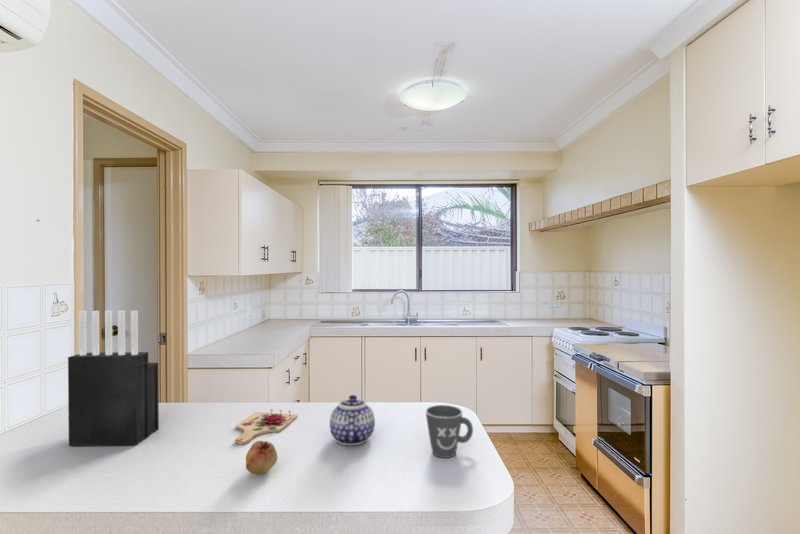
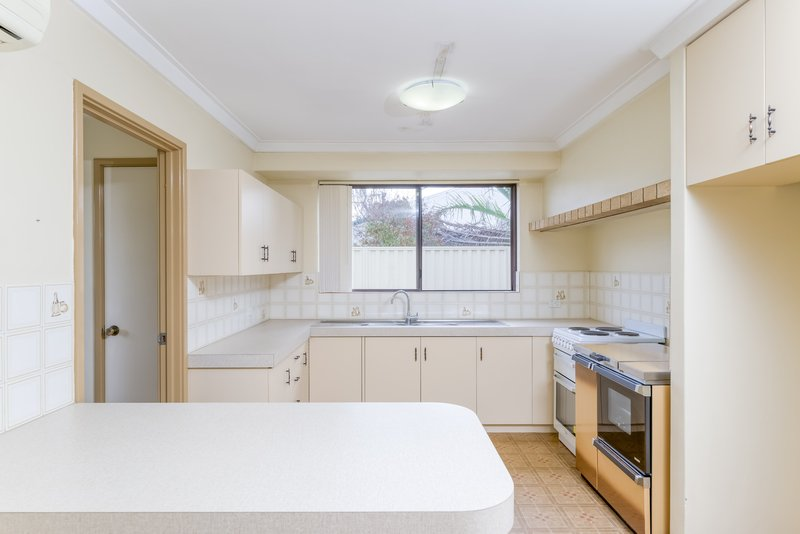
- mug [425,404,474,459]
- fruit [245,440,278,475]
- cutting board [234,408,298,445]
- knife block [67,310,160,447]
- teapot [329,394,376,446]
